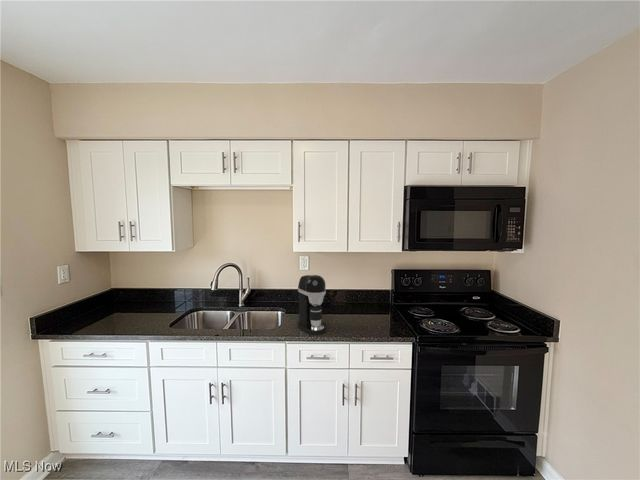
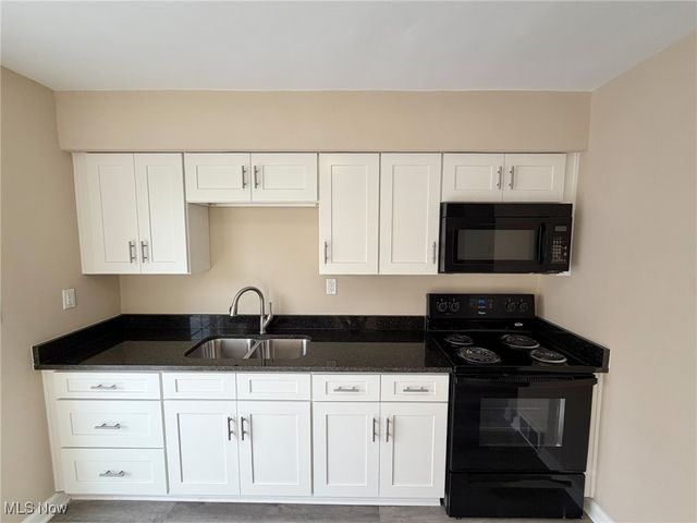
- coffee maker [297,274,327,336]
